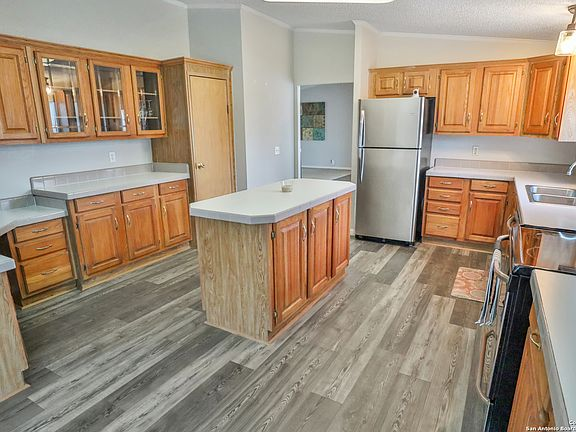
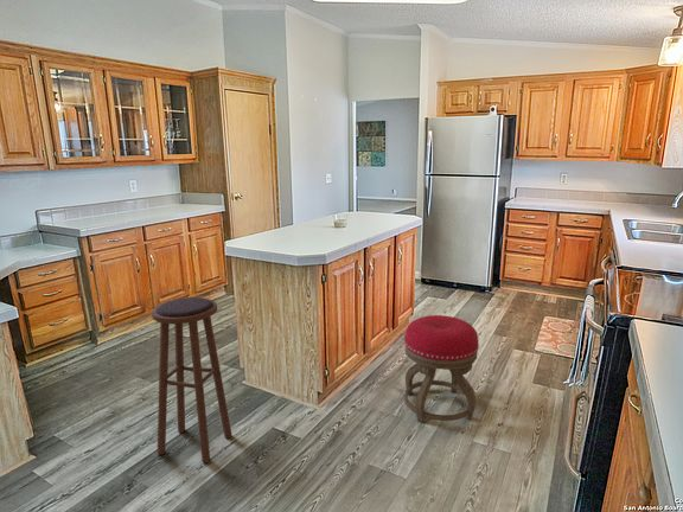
+ stool [403,314,480,423]
+ stool [151,296,232,465]
